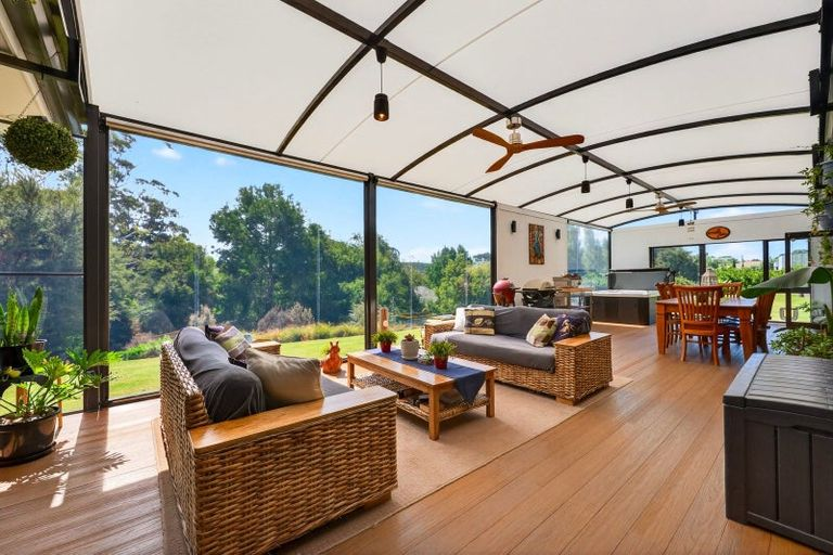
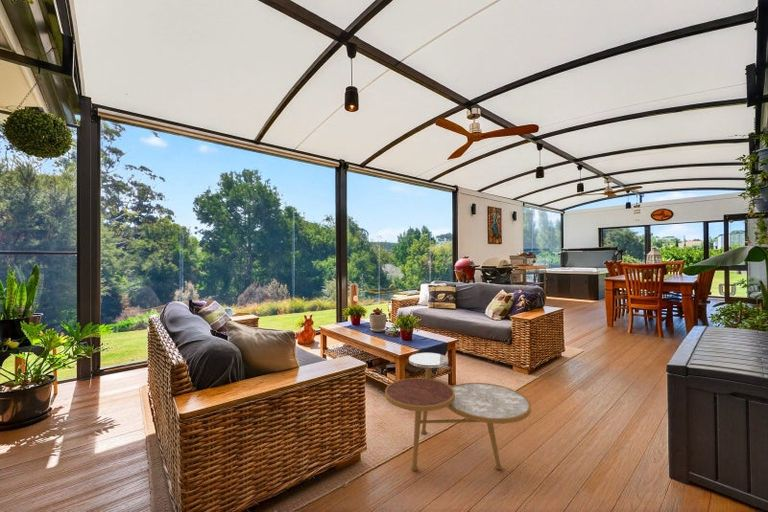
+ side table [384,352,532,471]
